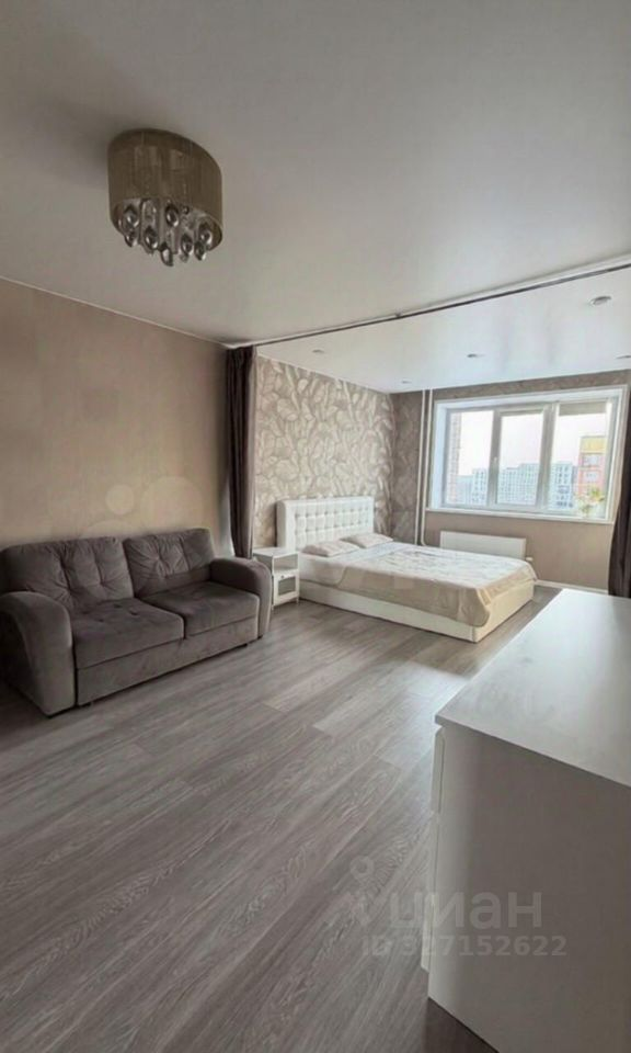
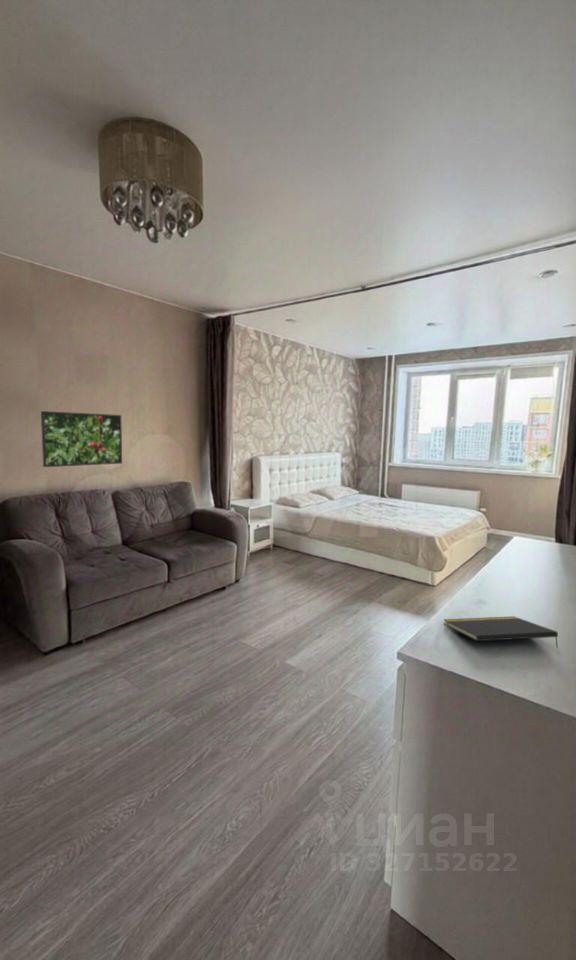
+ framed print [40,410,123,468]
+ notepad [442,615,559,649]
